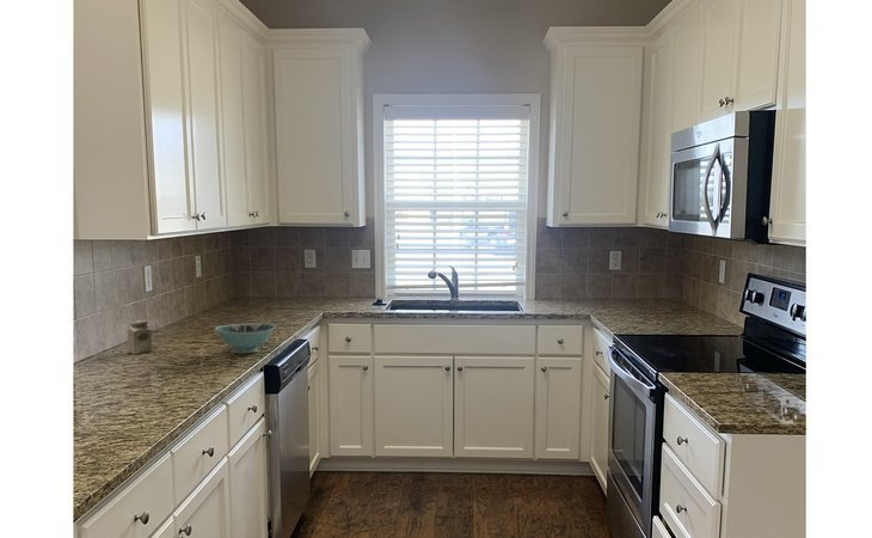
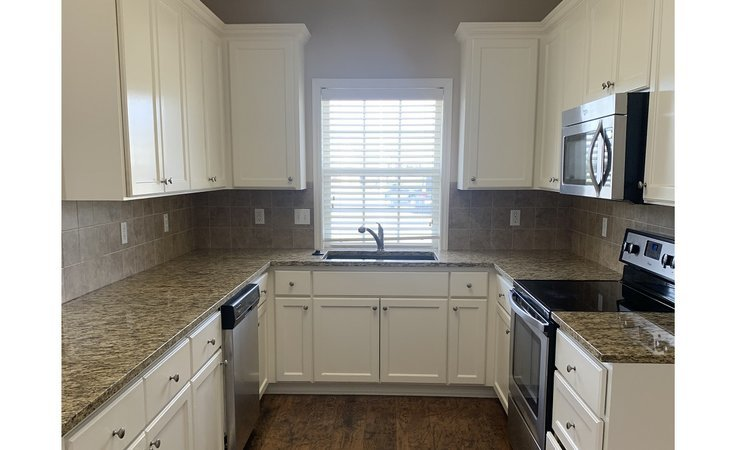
- bowl [214,322,277,355]
- salt shaker [127,319,153,355]
